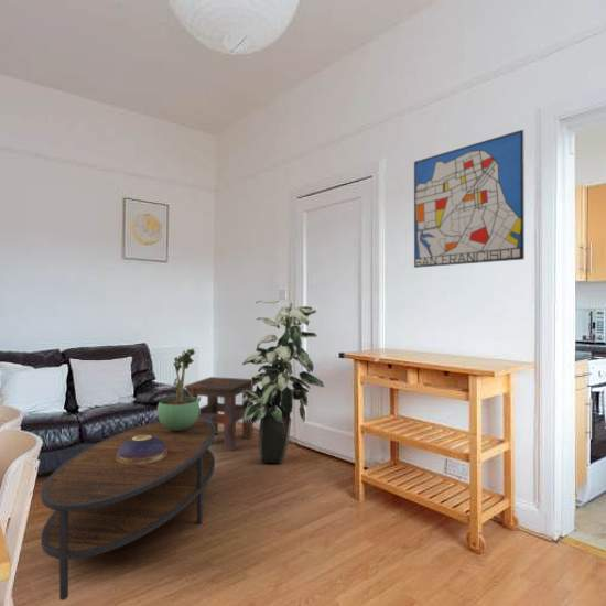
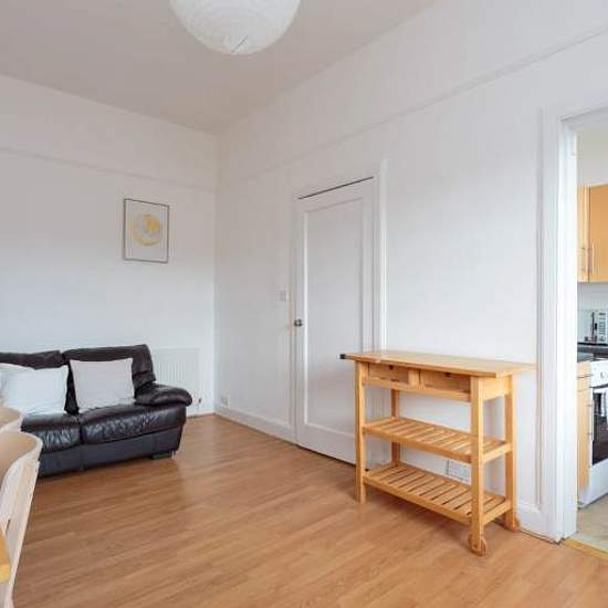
- decorative bowl [116,435,167,465]
- indoor plant [240,297,325,465]
- side table [183,376,255,453]
- potted plant [156,348,201,431]
- wall art [413,129,526,269]
- coffee table [40,418,216,602]
